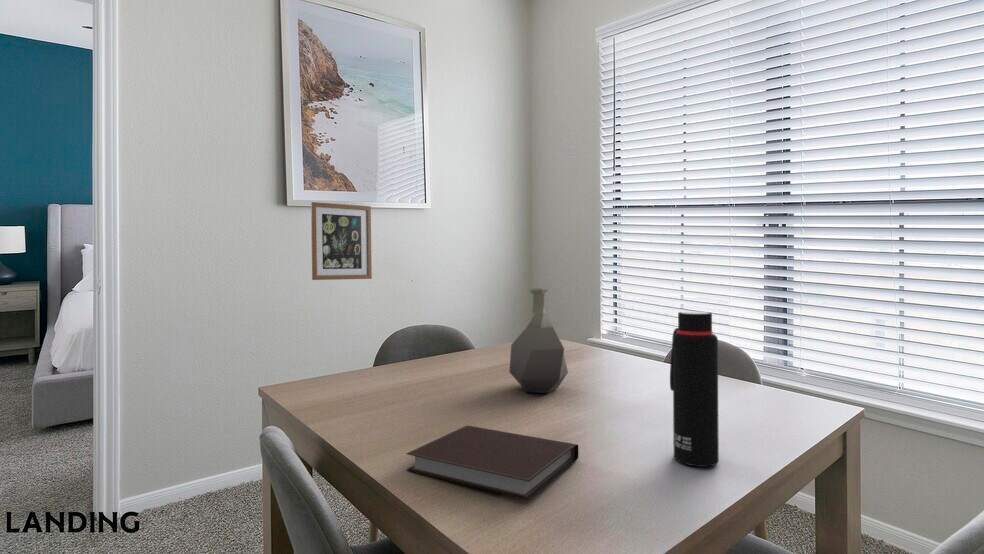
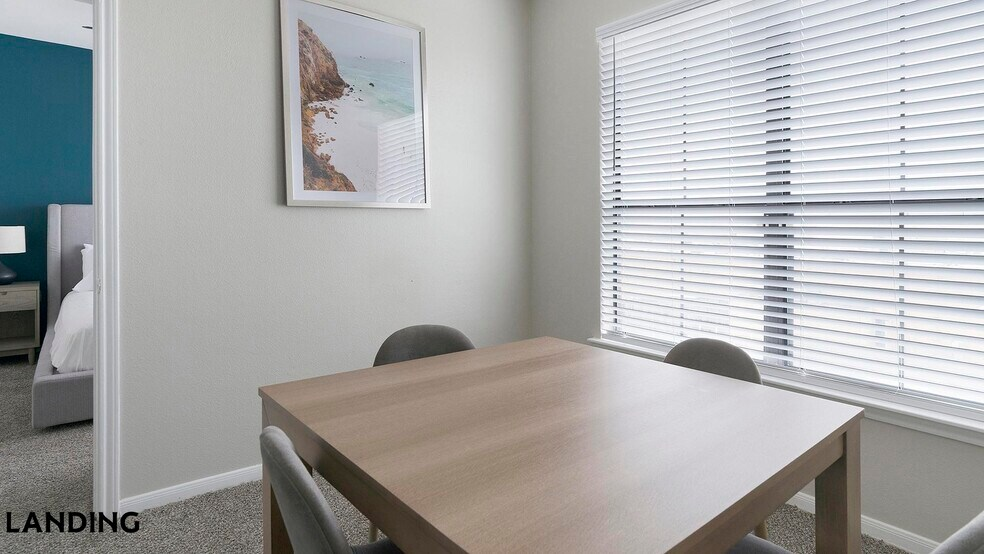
- wall art [310,201,373,281]
- notebook [405,425,579,501]
- water bottle [669,311,720,468]
- vase [508,287,569,394]
